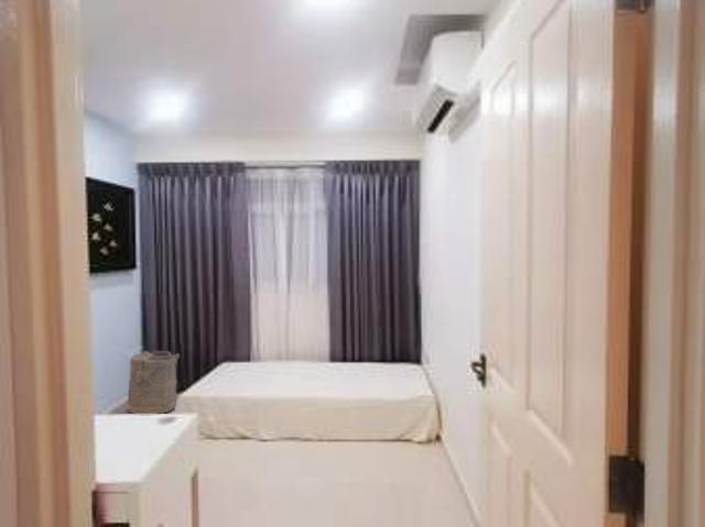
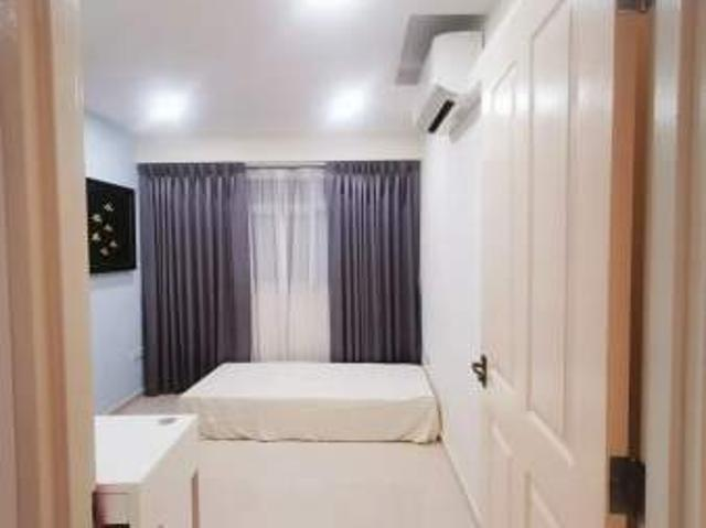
- laundry hamper [127,350,181,415]
